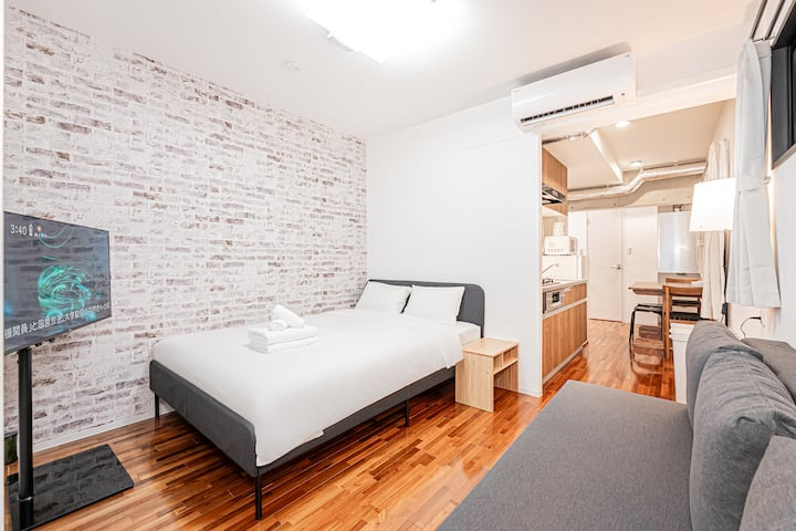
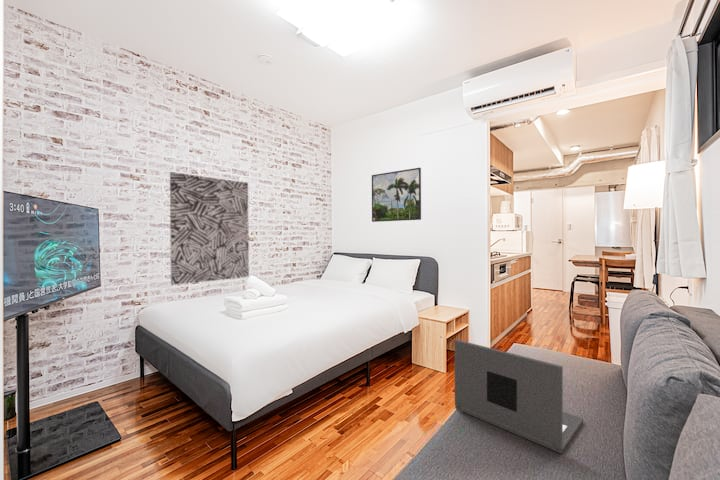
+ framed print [371,167,422,223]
+ laptop [454,339,584,454]
+ wall art [169,171,250,286]
